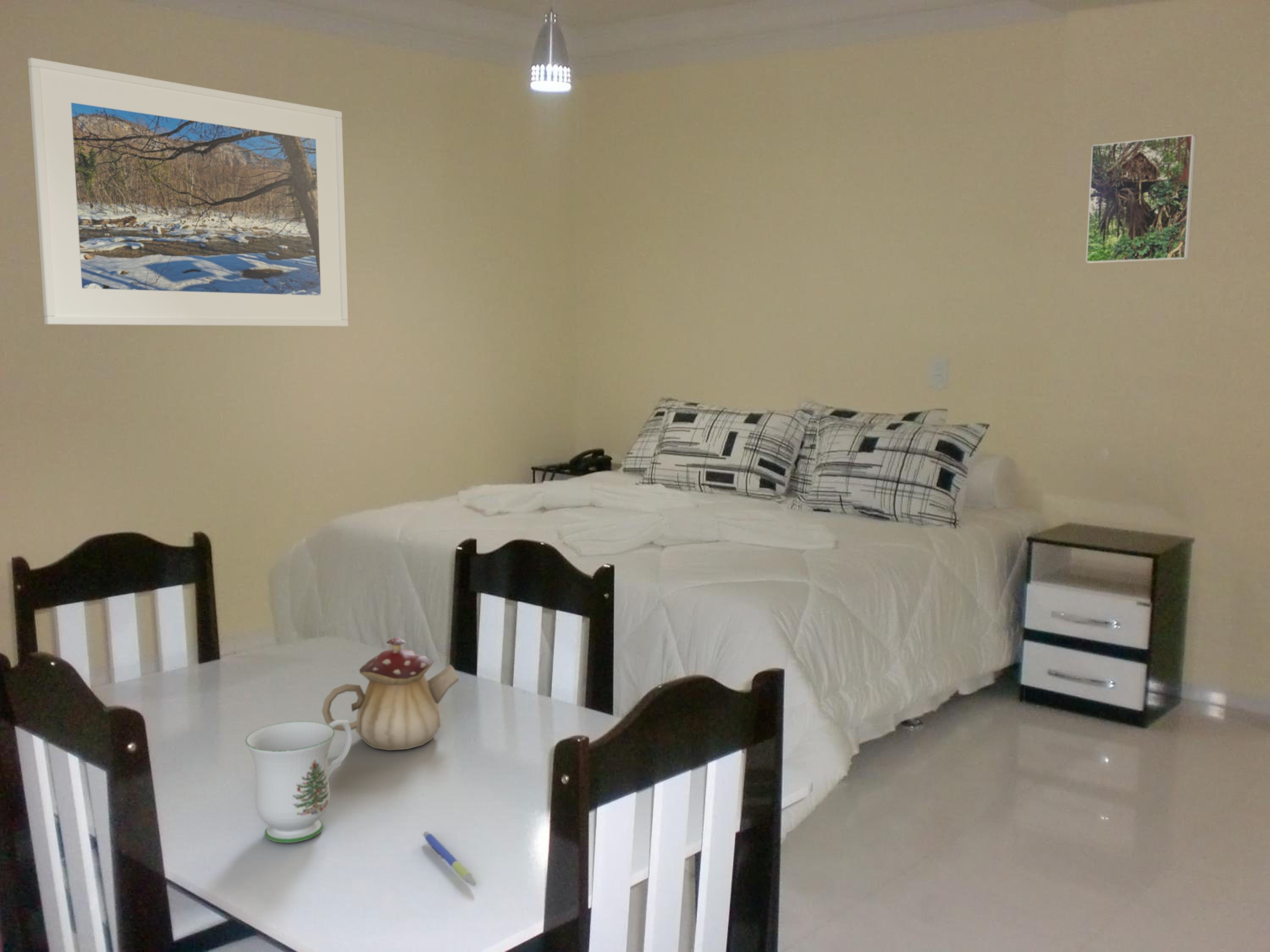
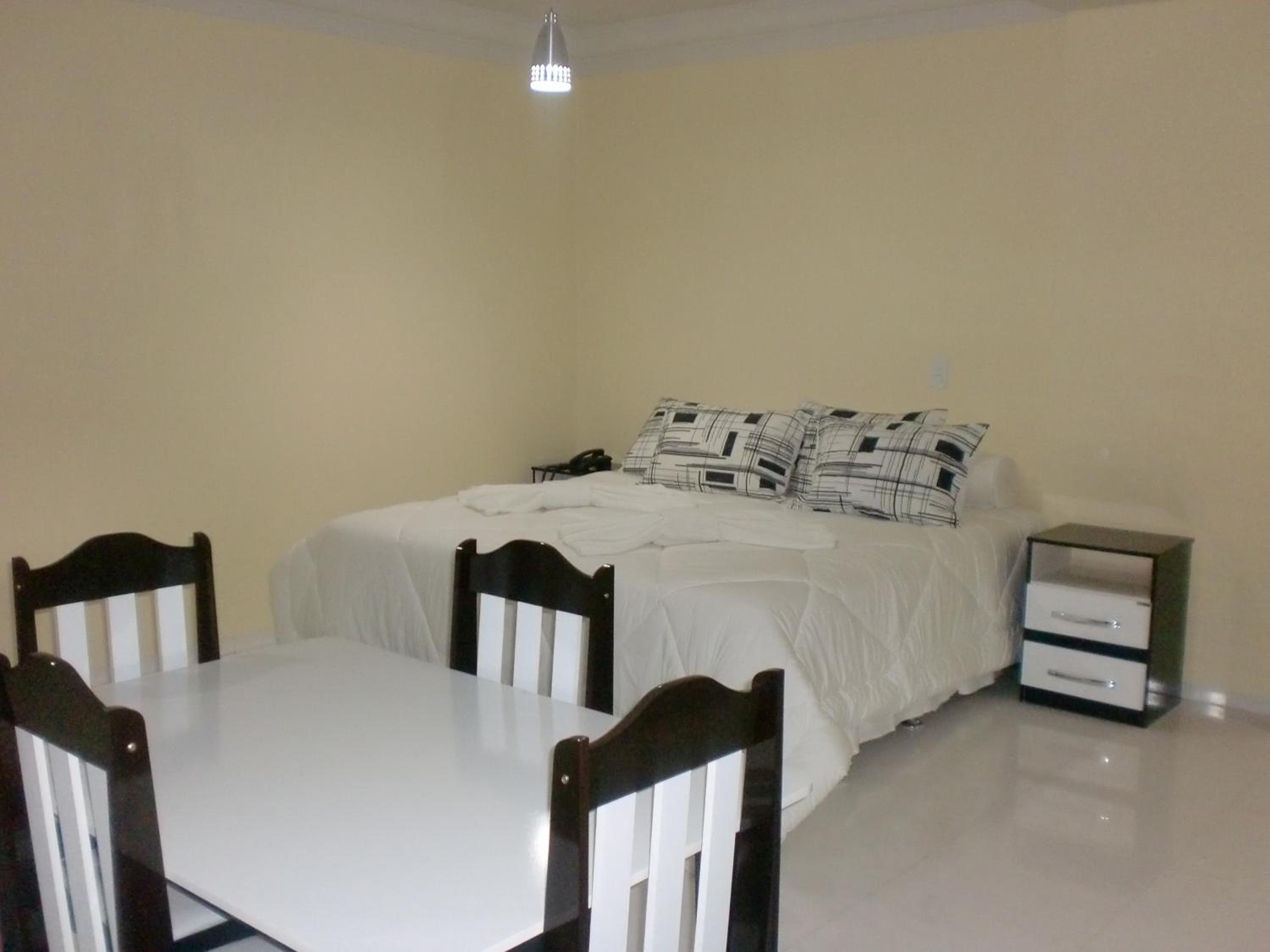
- teapot [321,636,459,751]
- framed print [1085,134,1196,264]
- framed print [28,57,349,327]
- mug [245,720,353,843]
- pen [423,831,476,886]
